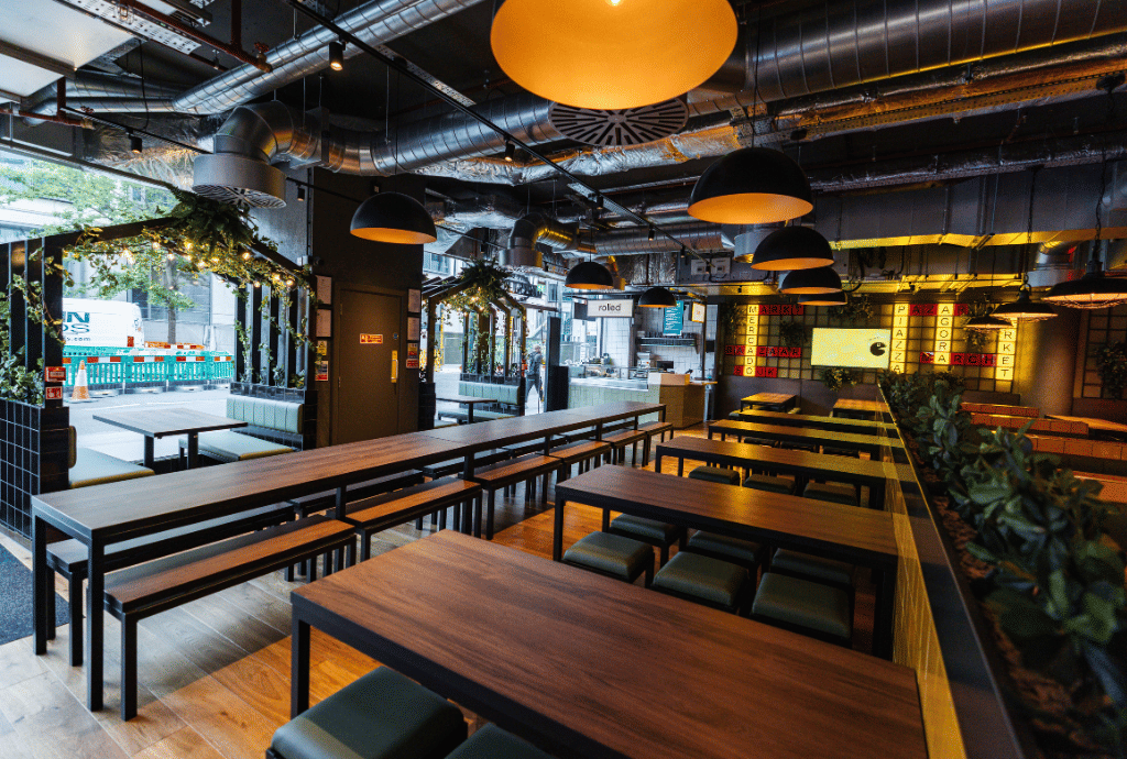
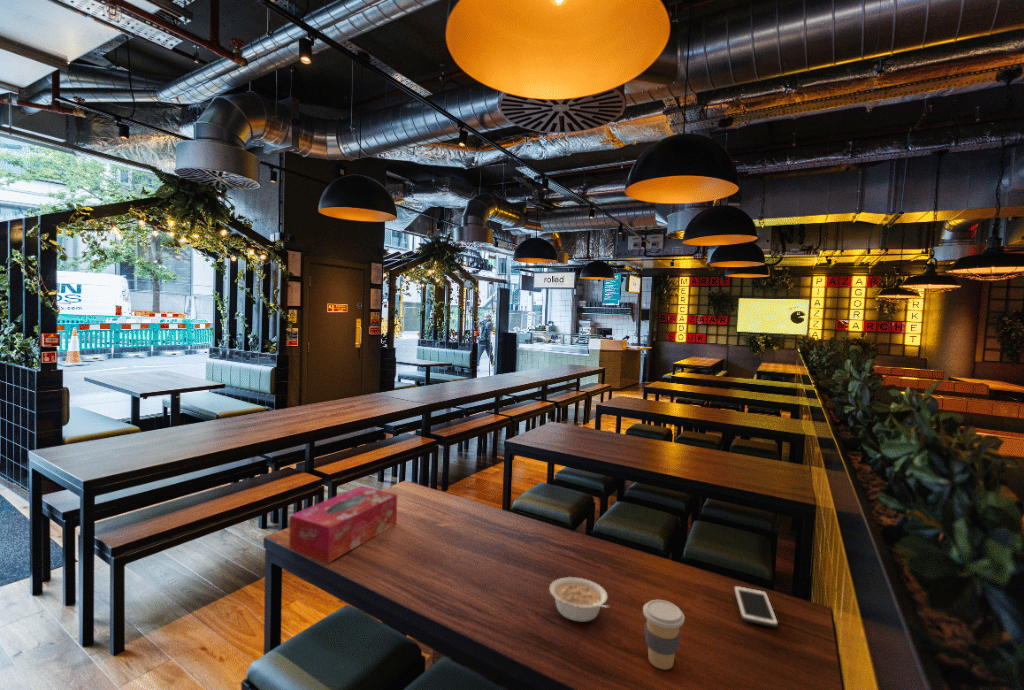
+ legume [548,576,611,623]
+ tissue box [288,485,398,564]
+ cell phone [733,585,779,628]
+ coffee cup [642,599,686,670]
